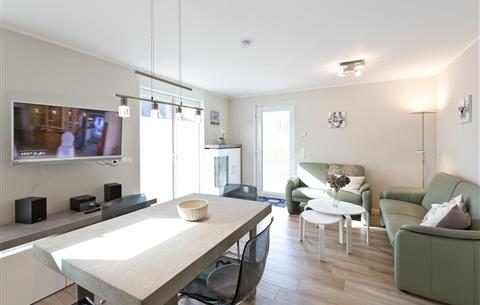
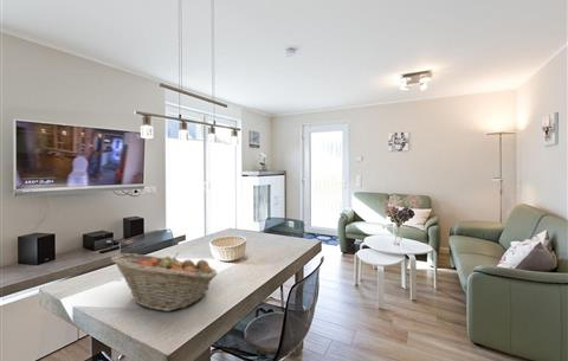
+ fruit basket [110,252,219,312]
